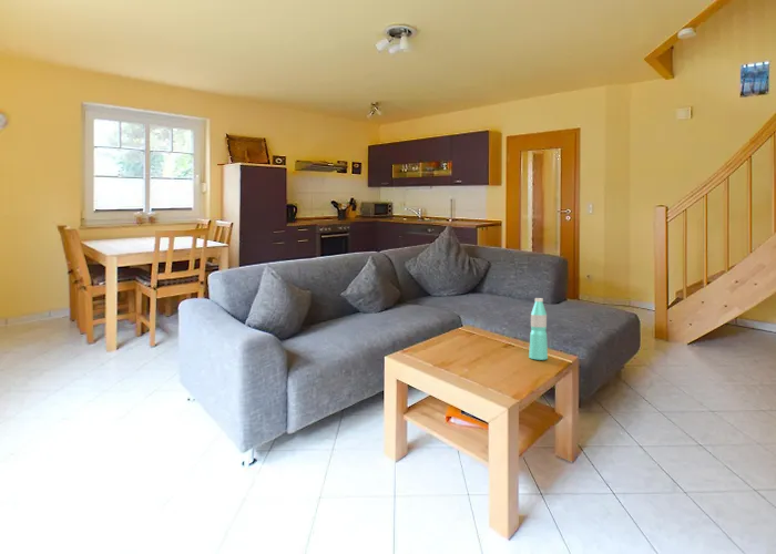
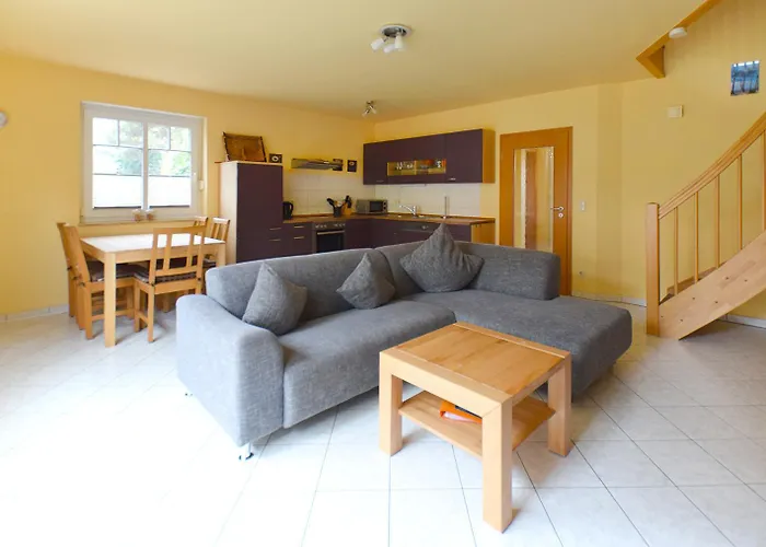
- water bottle [528,297,549,361]
